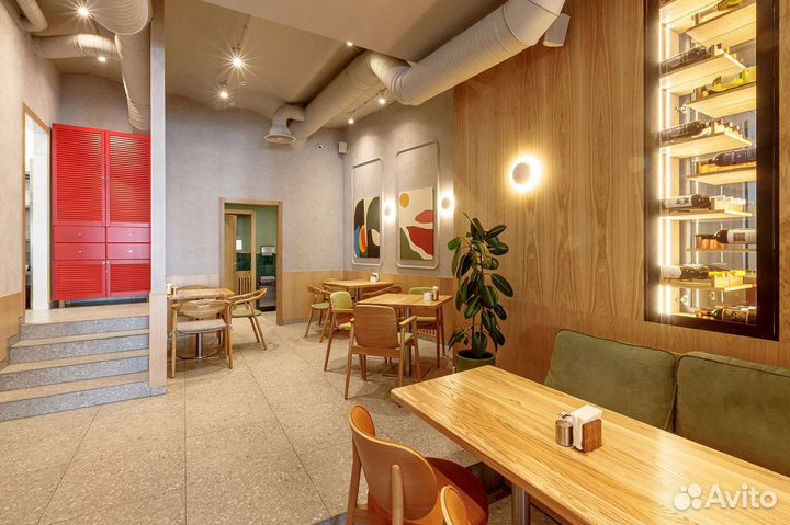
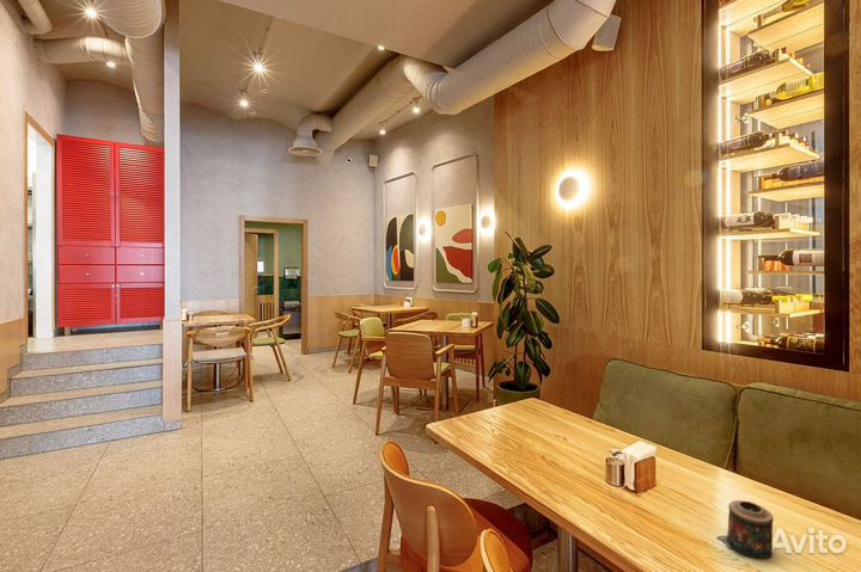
+ candle [715,499,775,560]
